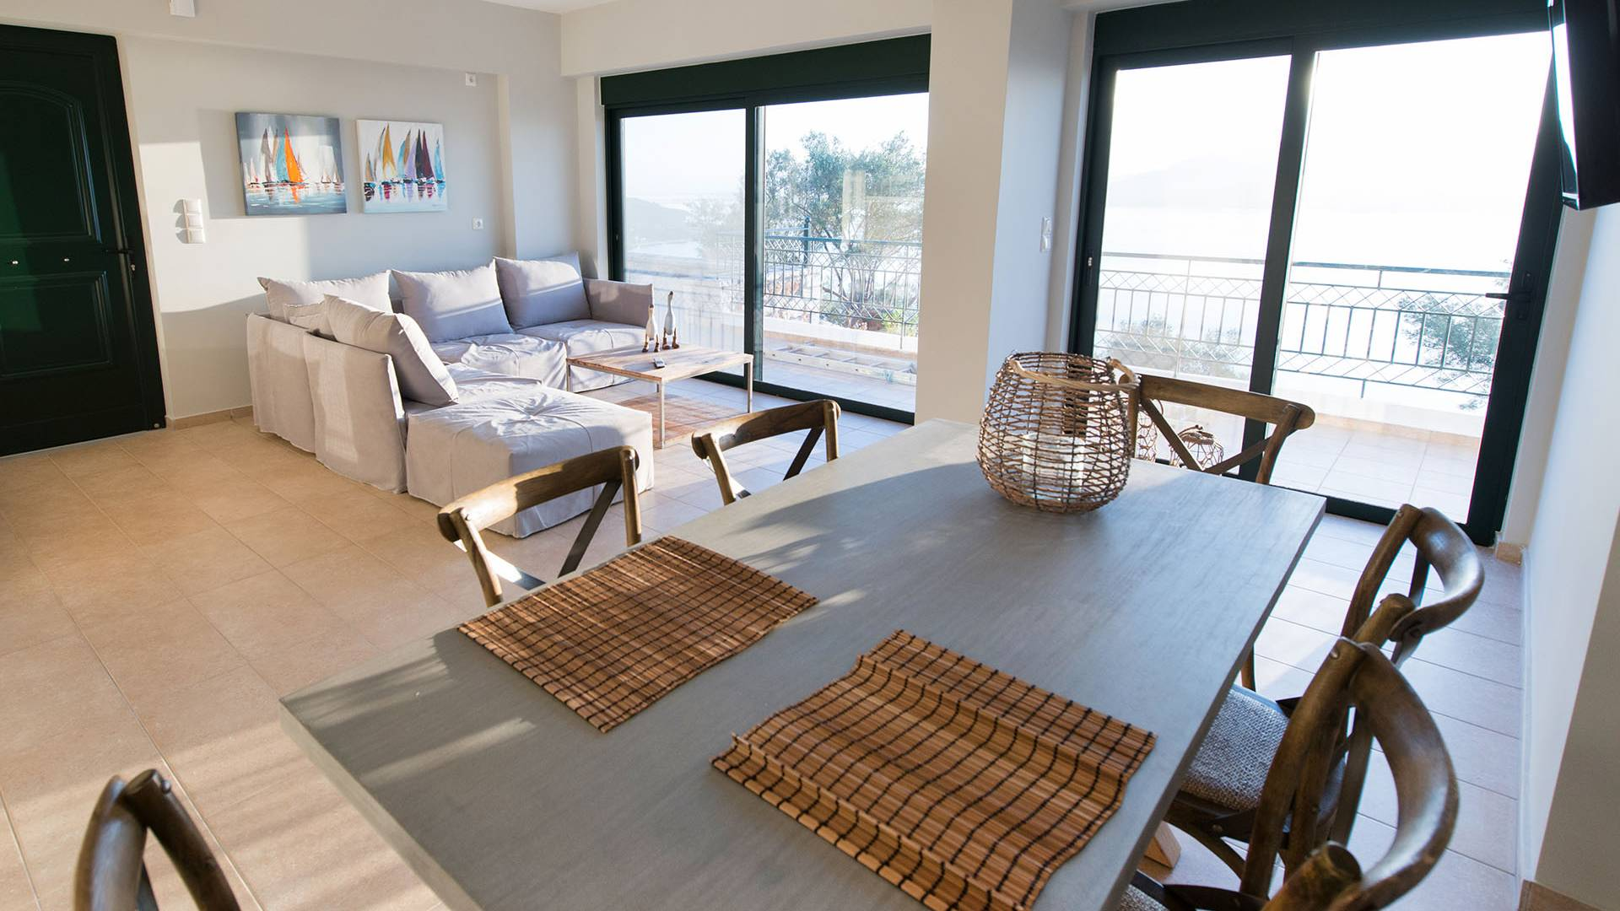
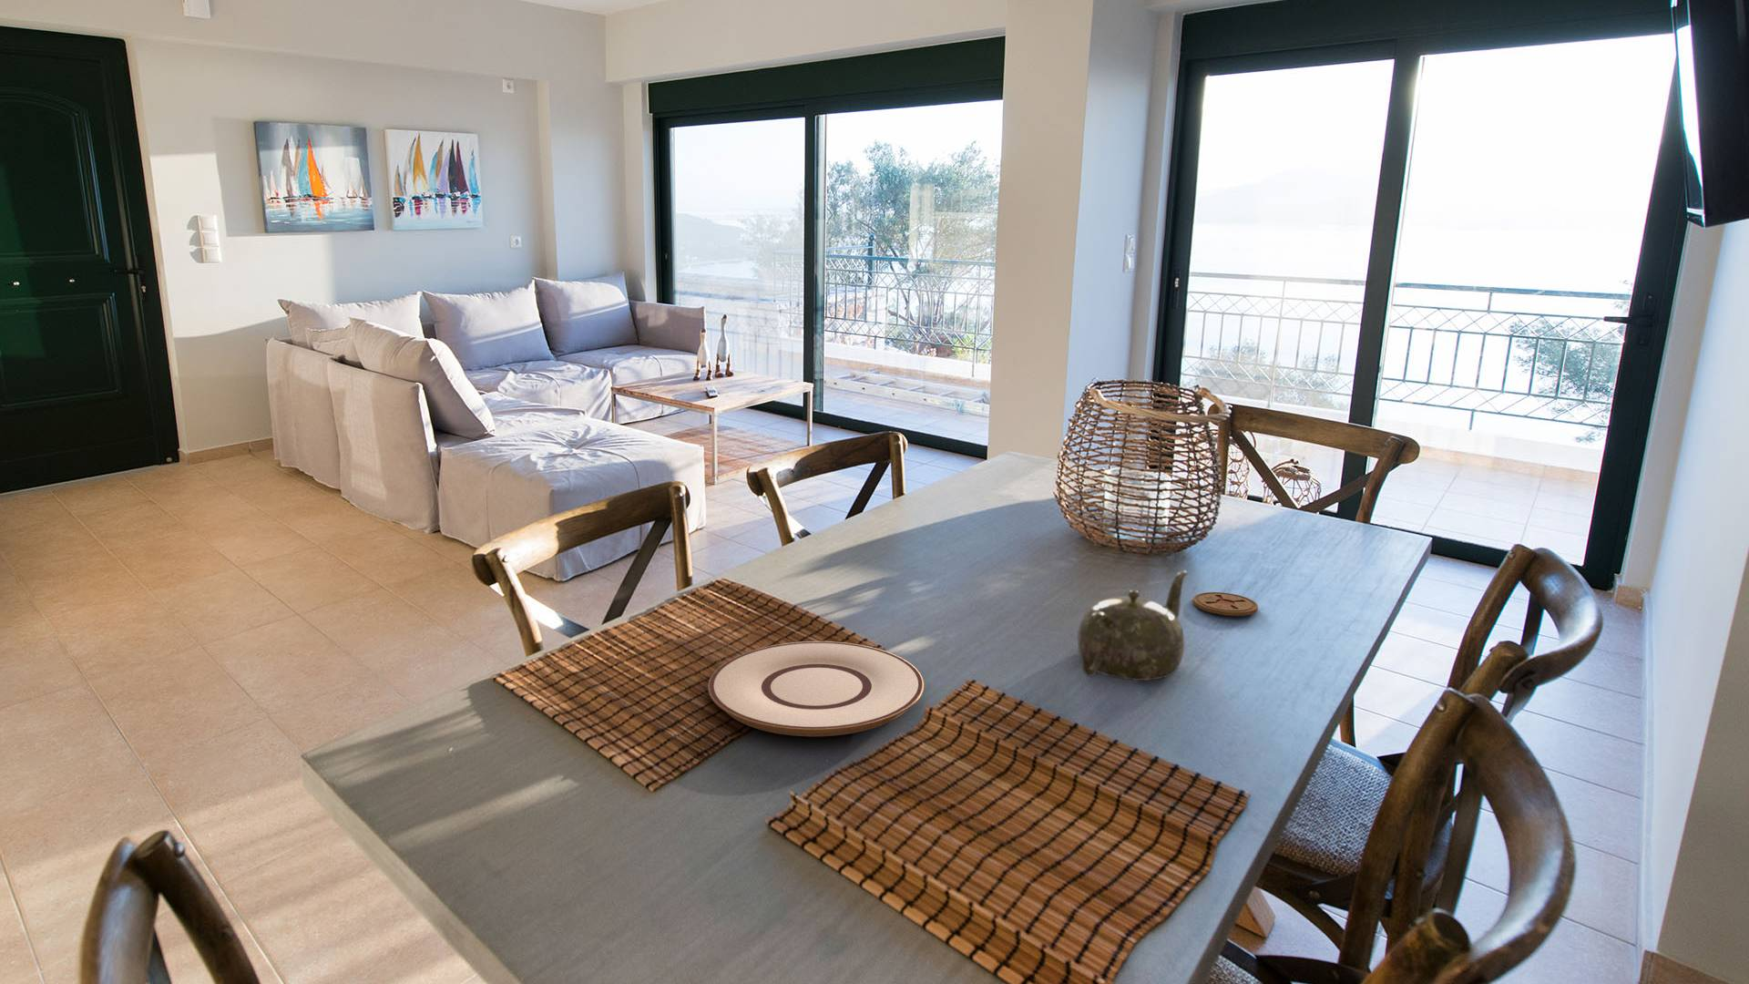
+ teapot [1076,571,1188,681]
+ plate [706,640,925,736]
+ coaster [1192,591,1259,616]
